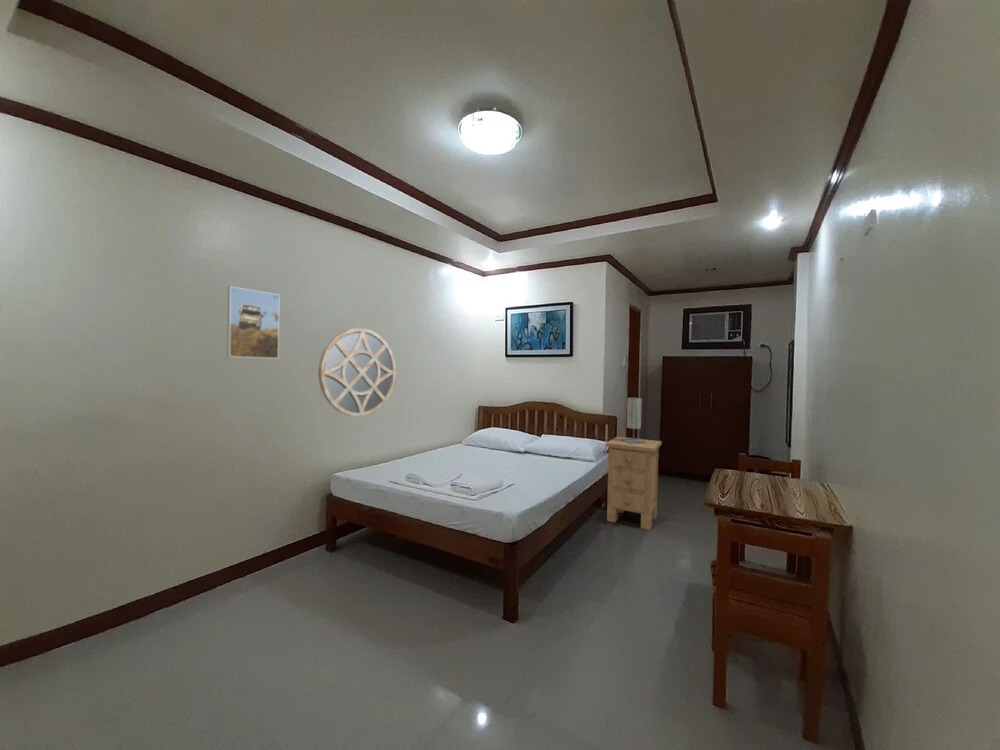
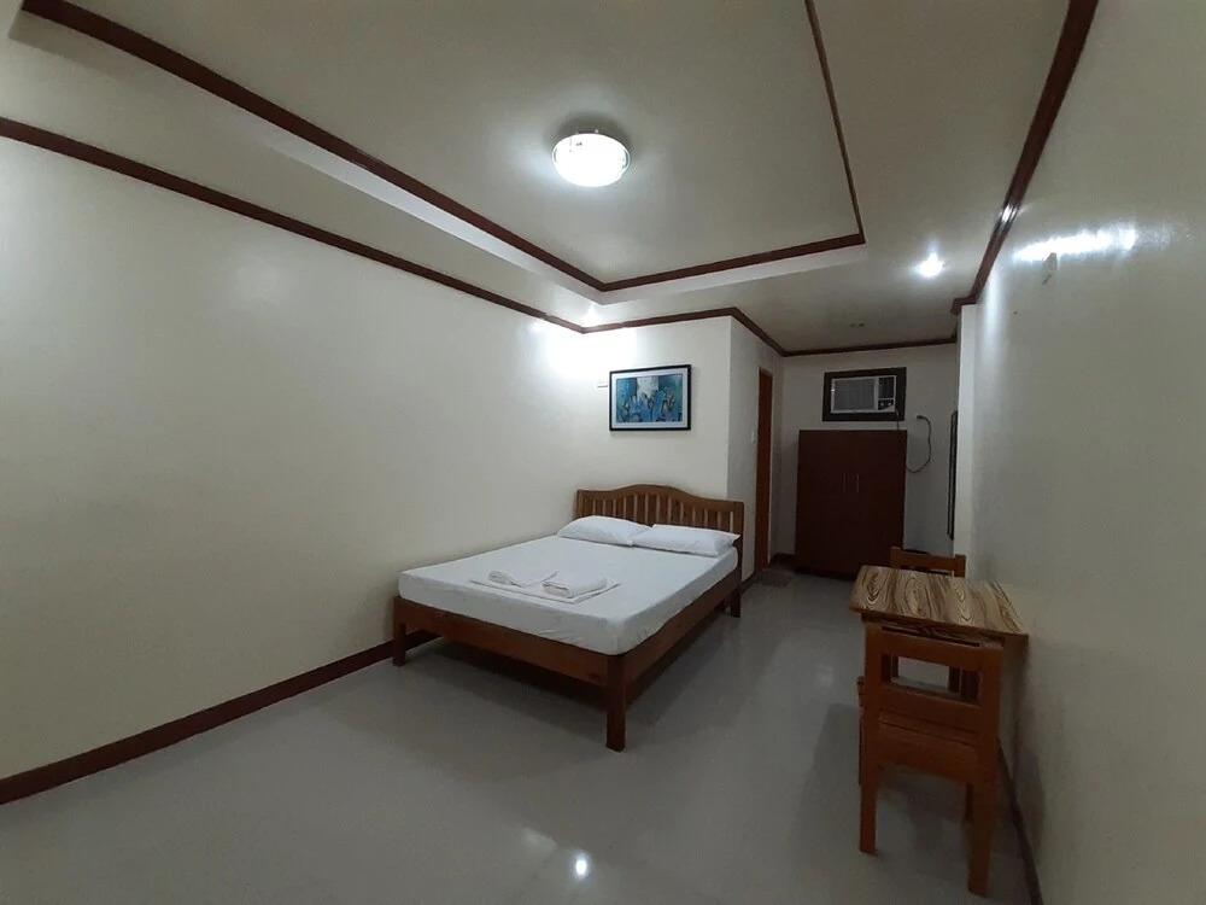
- table lamp [621,397,646,444]
- home mirror [317,327,397,417]
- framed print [226,285,280,360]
- nightstand [604,436,663,531]
